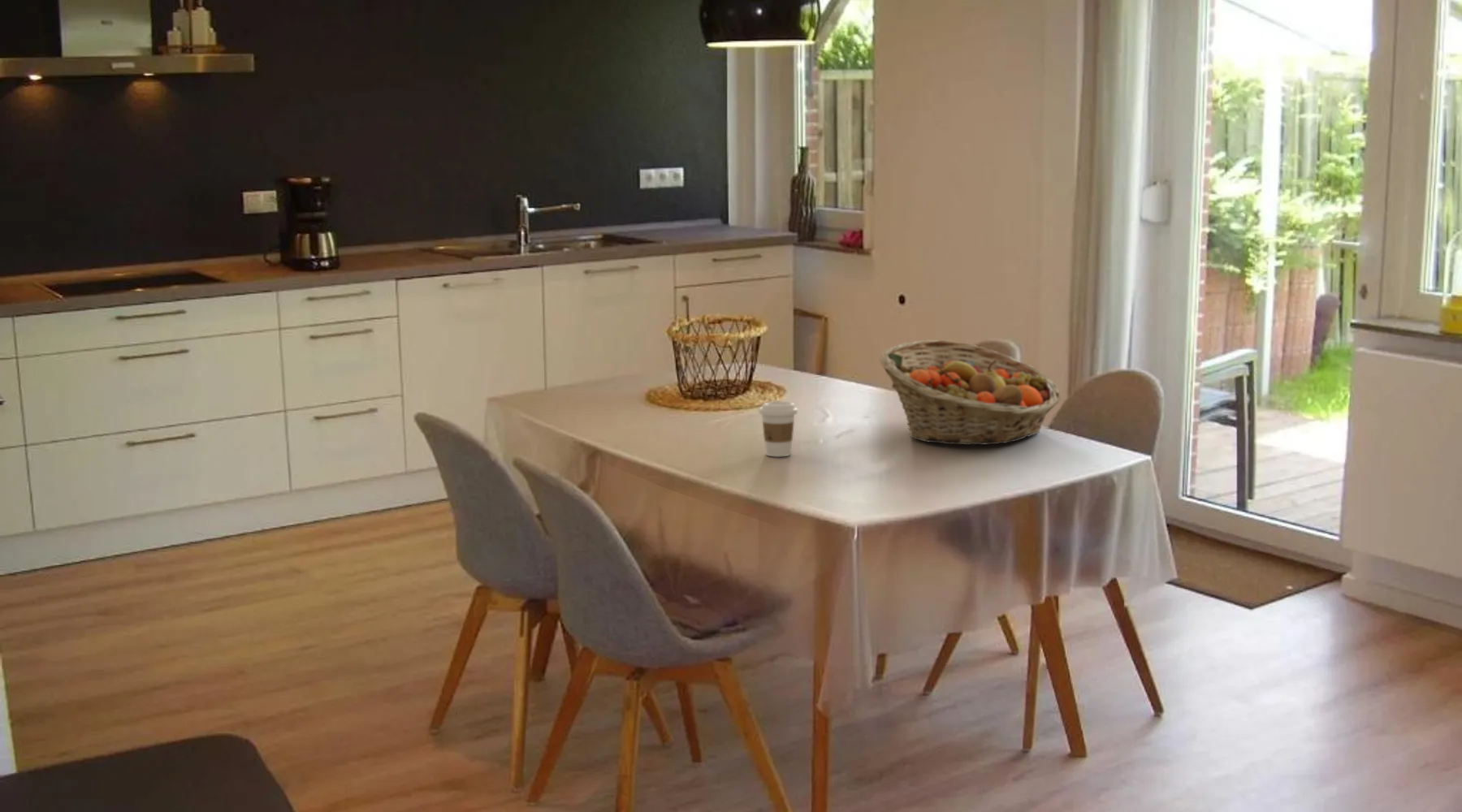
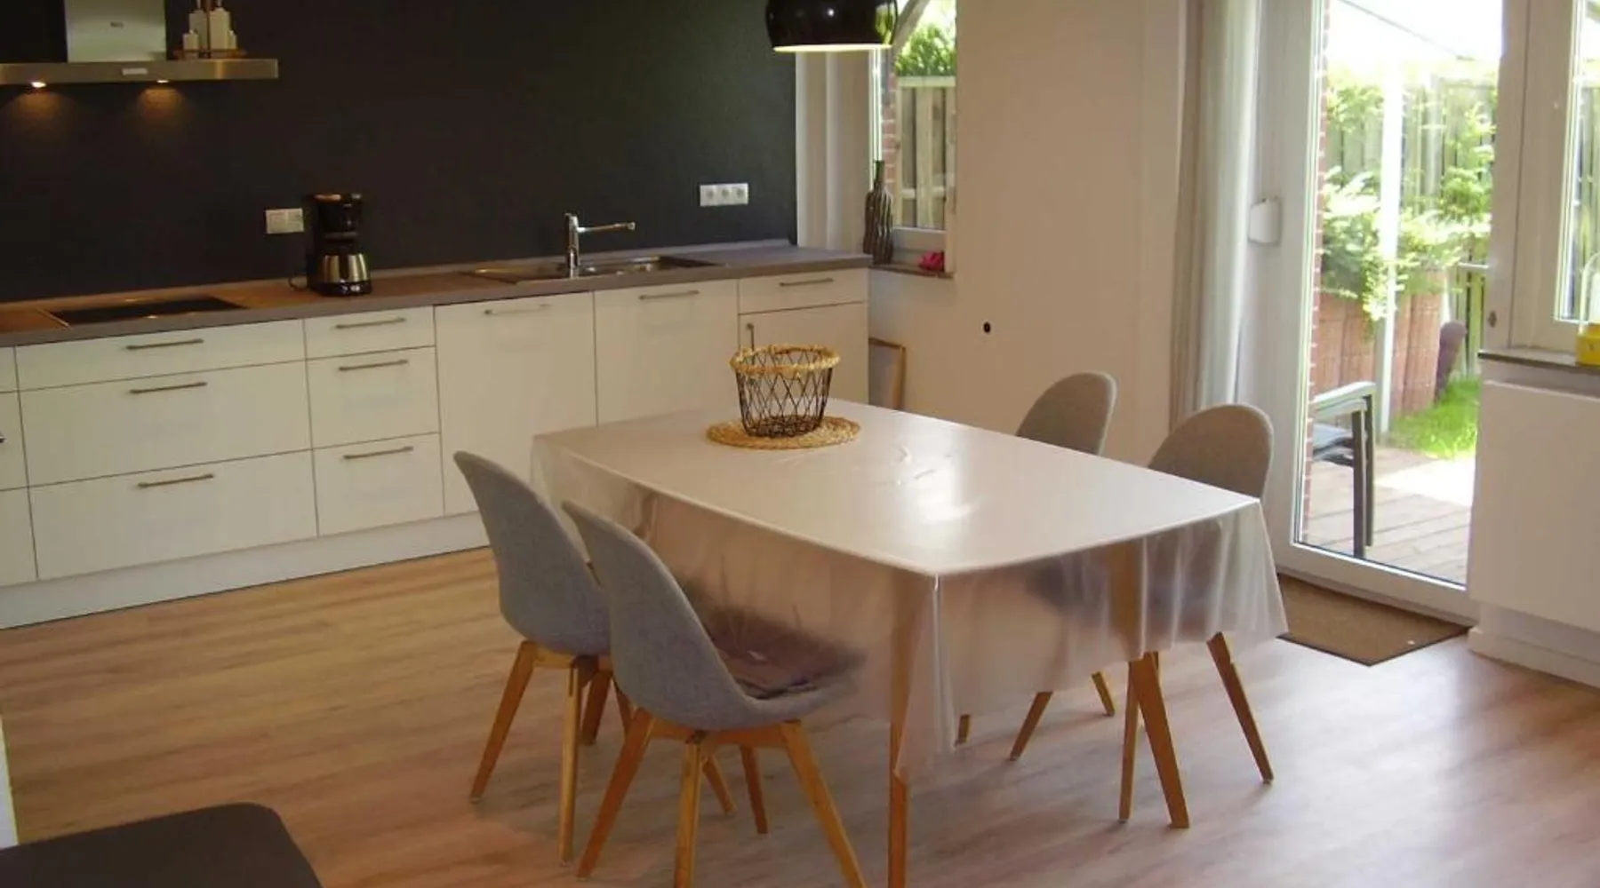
- coffee cup [758,400,798,457]
- fruit basket [879,339,1061,446]
